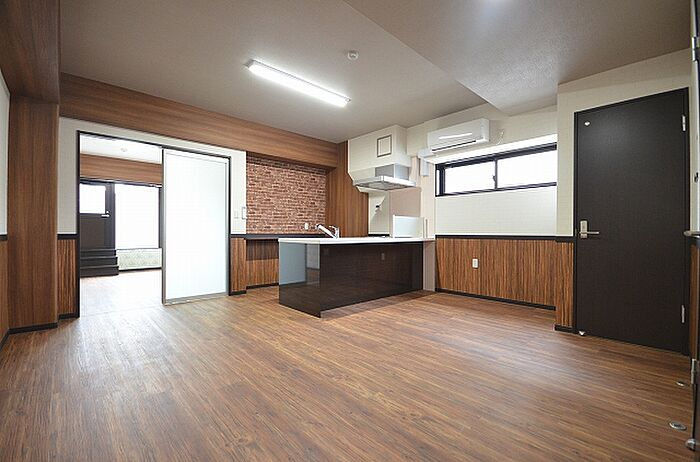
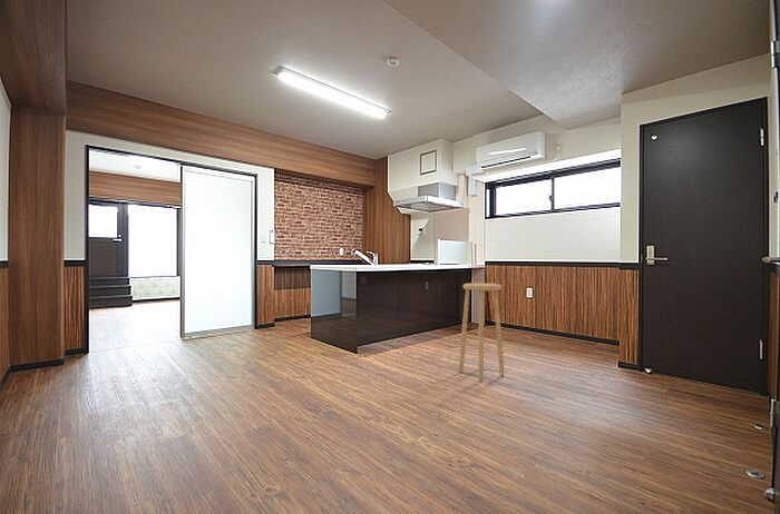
+ stool [458,281,505,383]
